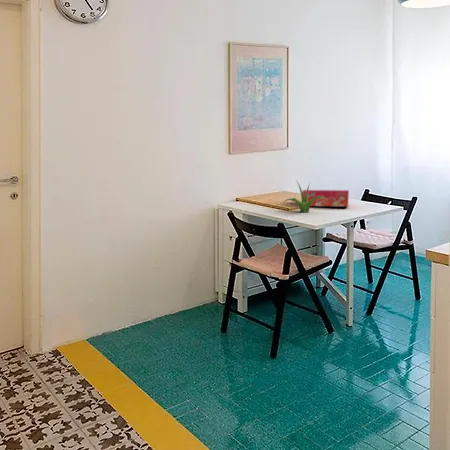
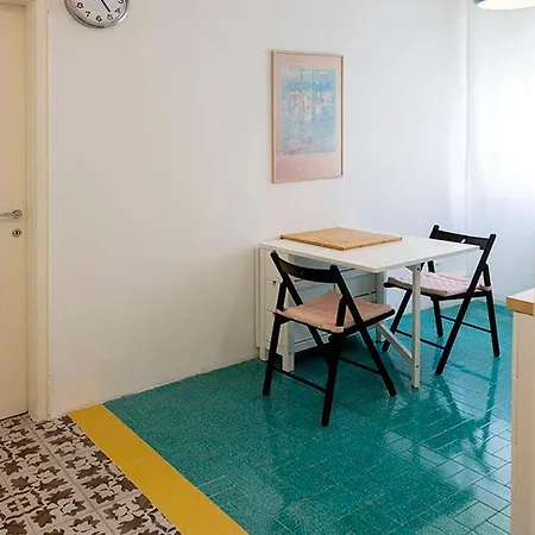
- plant [281,179,327,214]
- tissue box [302,189,350,207]
